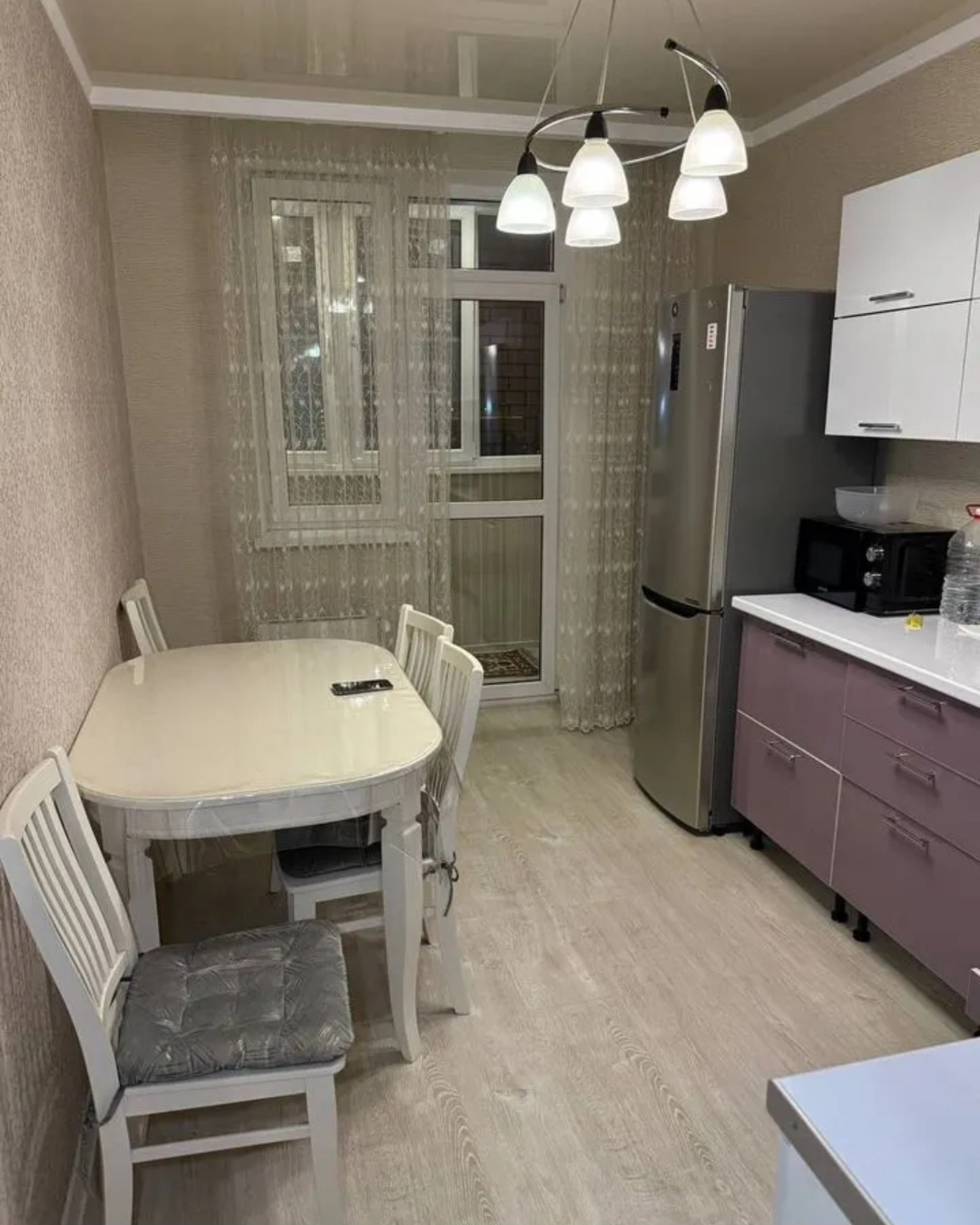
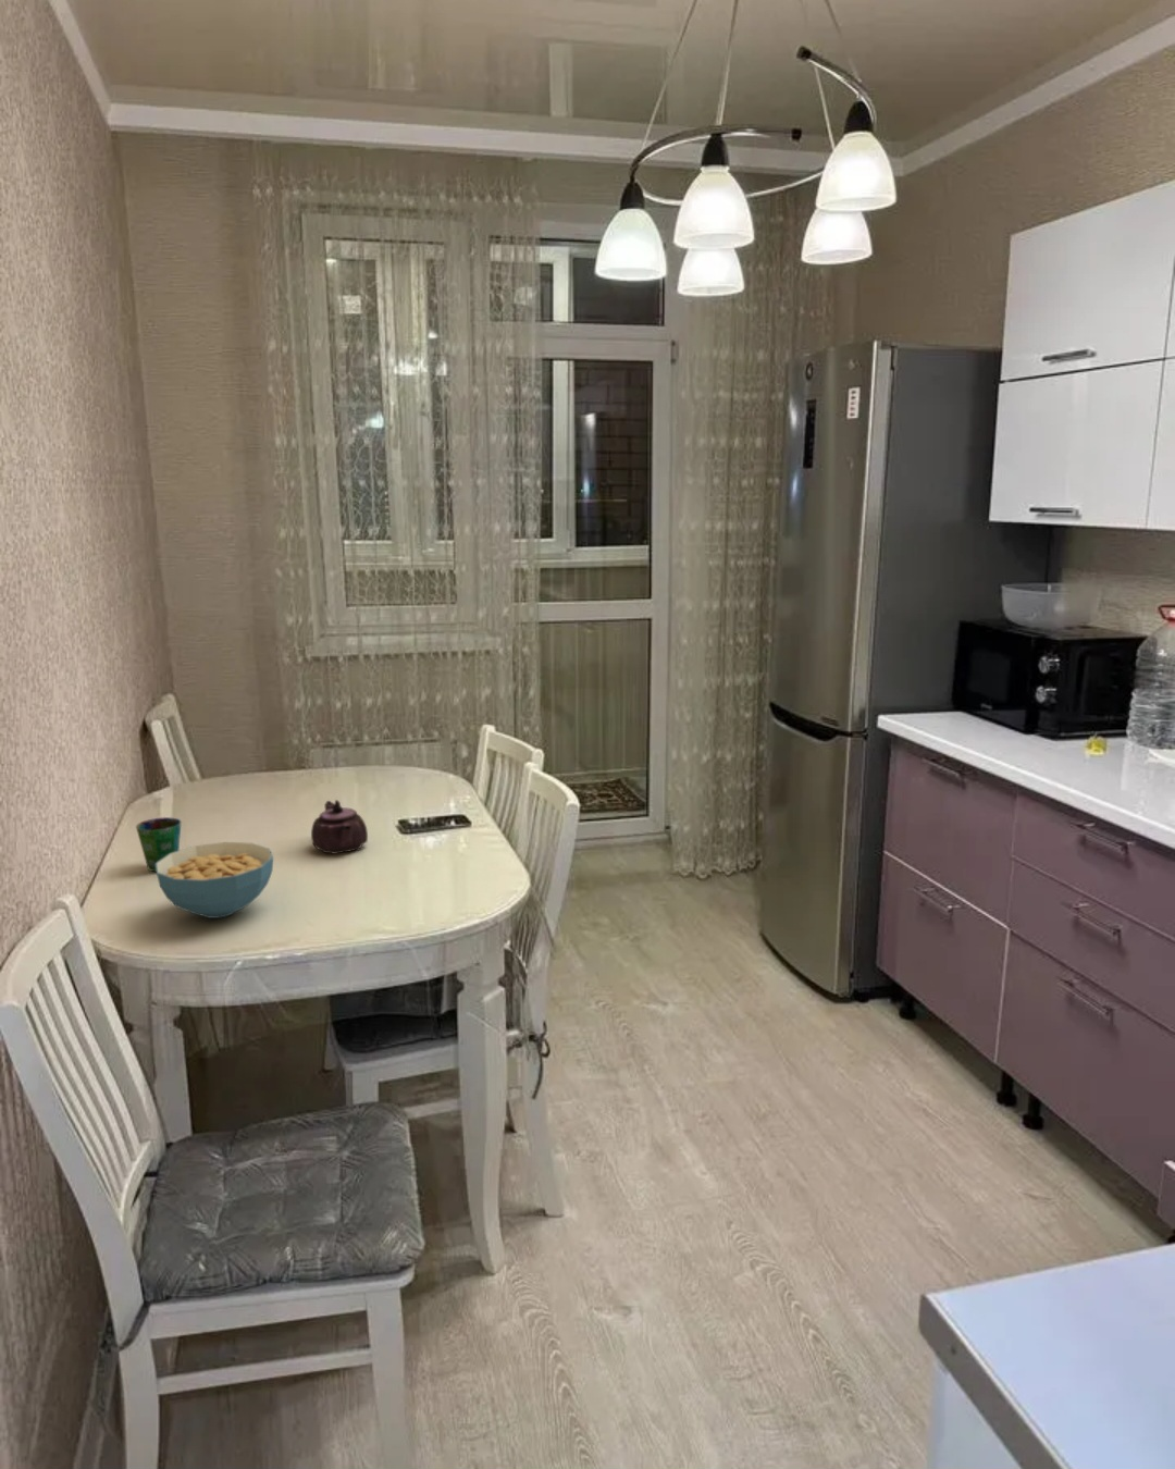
+ cup [135,817,182,873]
+ cereal bowl [156,841,275,920]
+ teapot [311,799,369,855]
